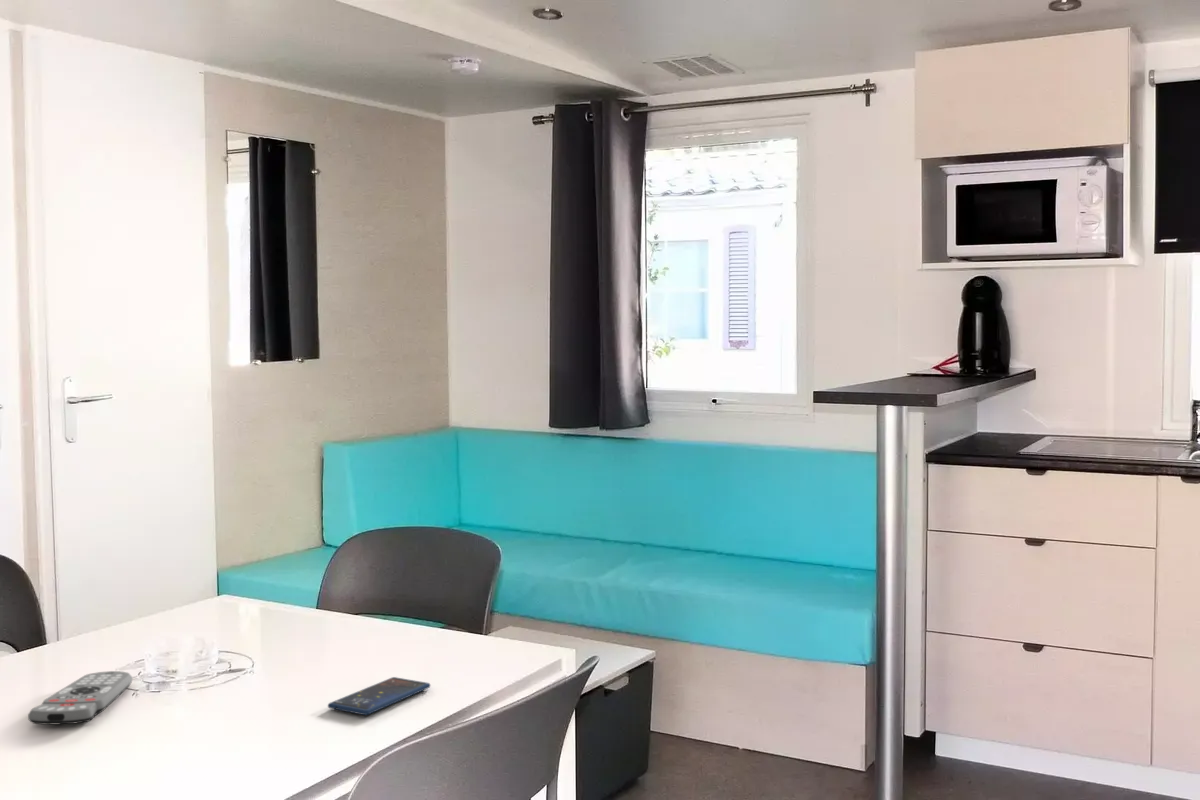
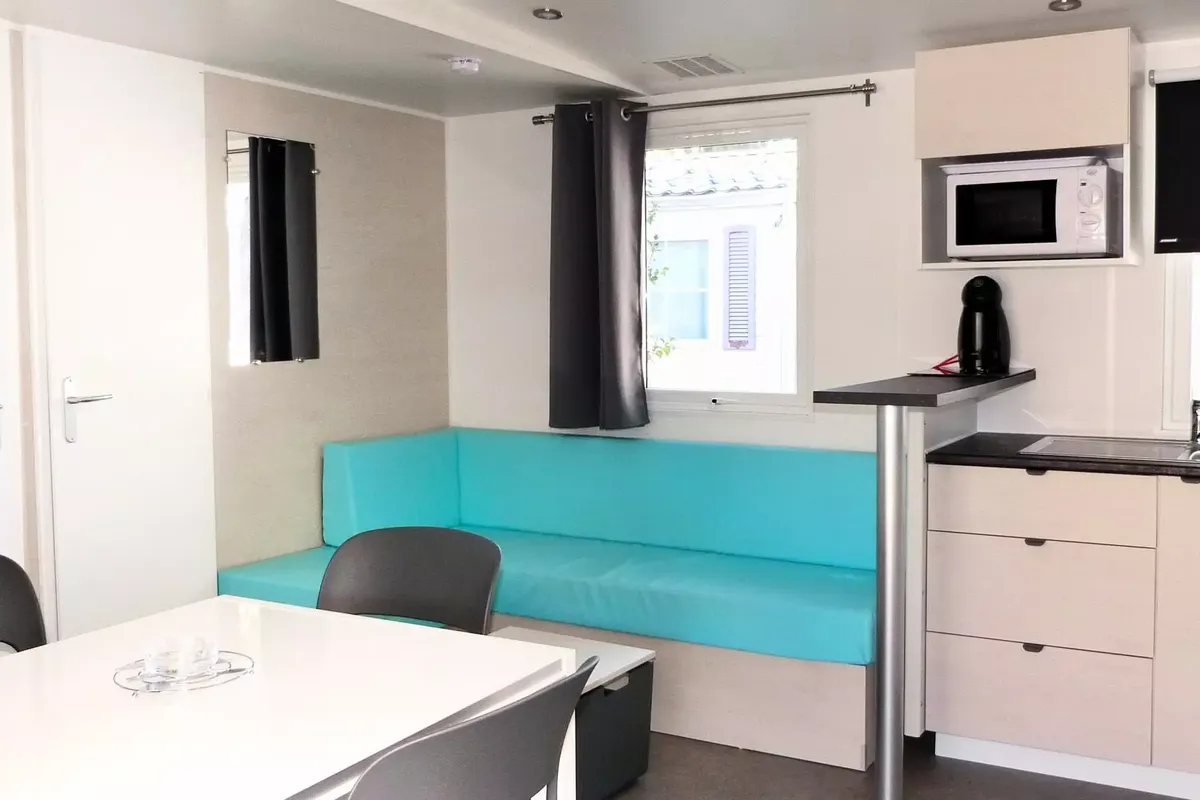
- smartphone [327,676,431,716]
- remote control [27,670,133,725]
